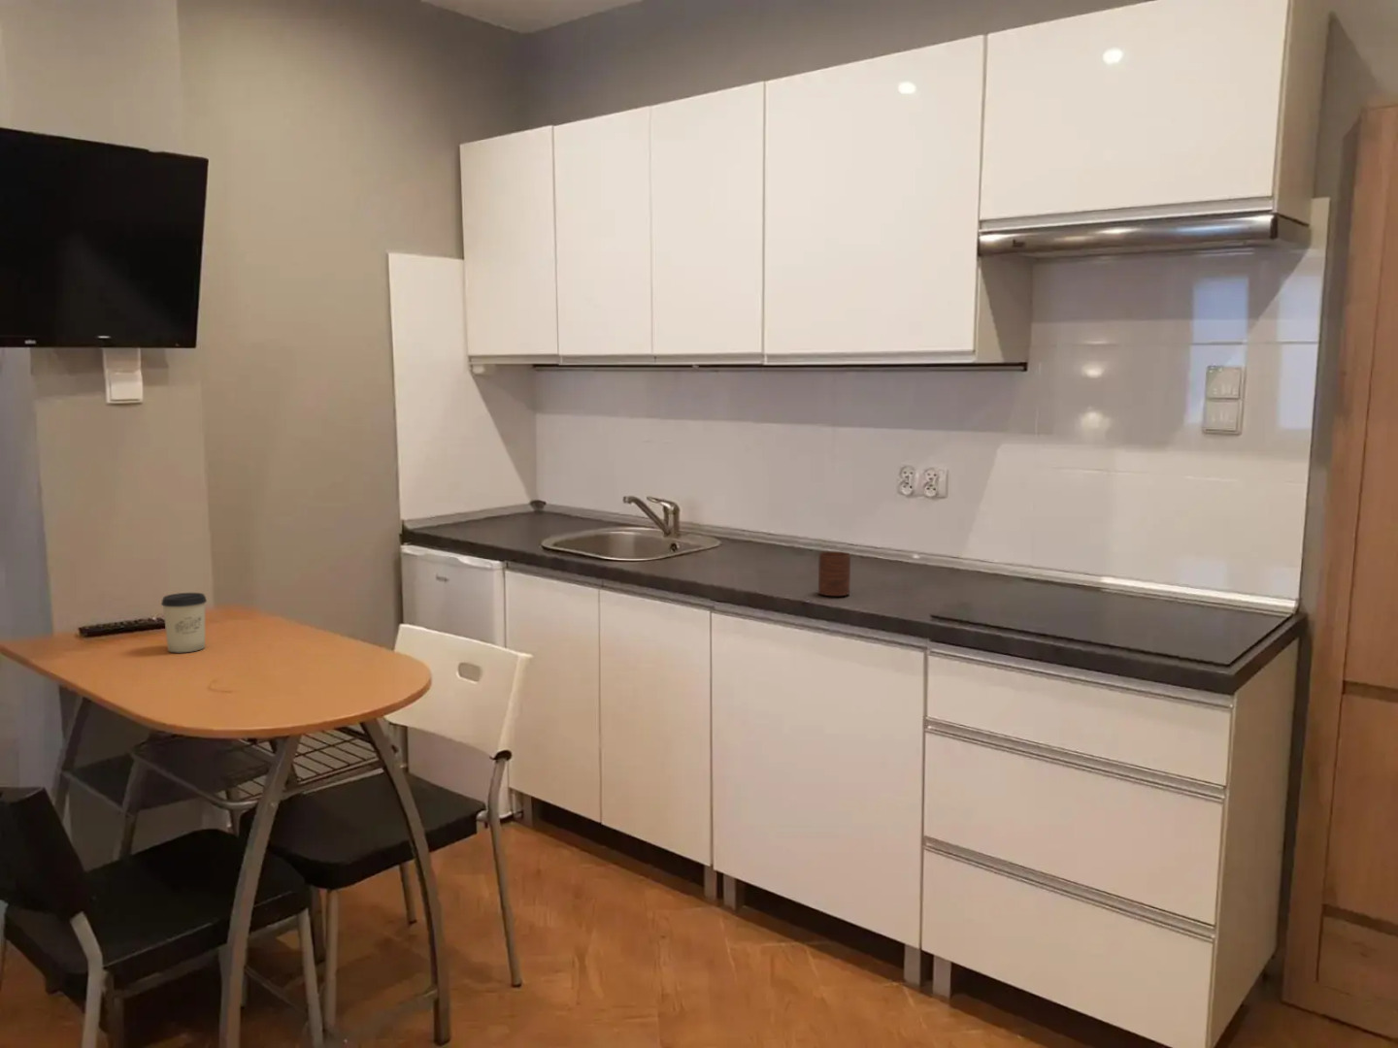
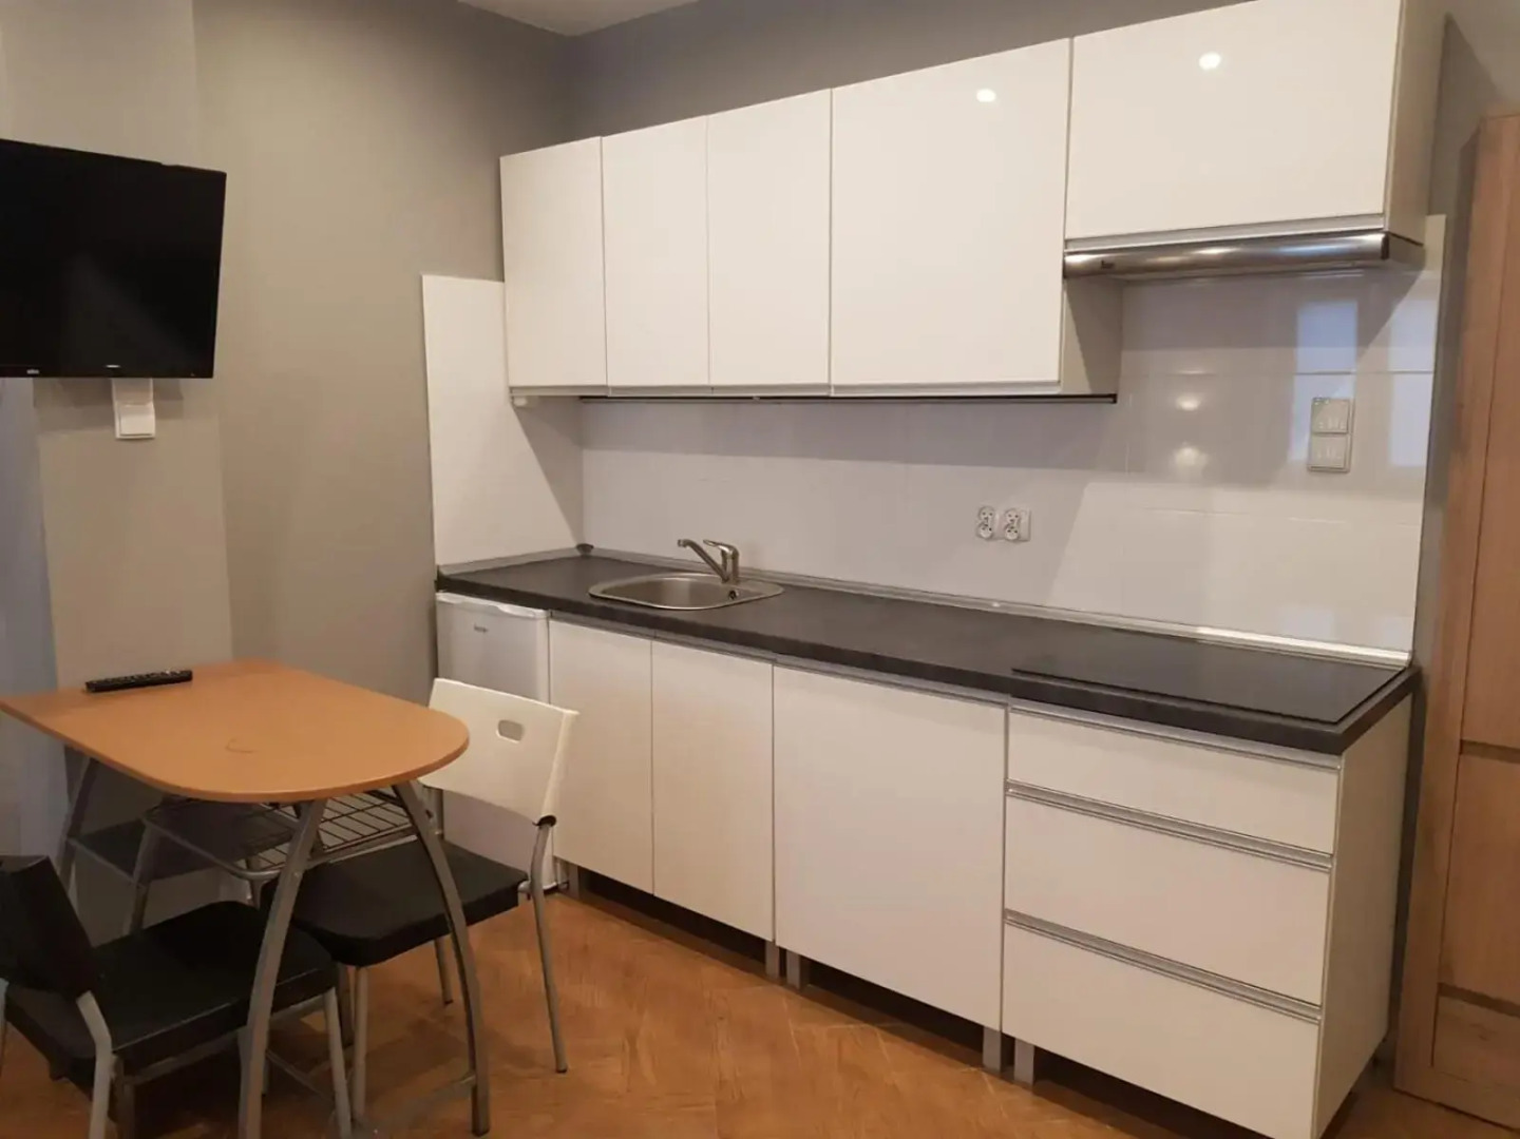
- cup [818,552,851,597]
- cup [161,592,208,653]
